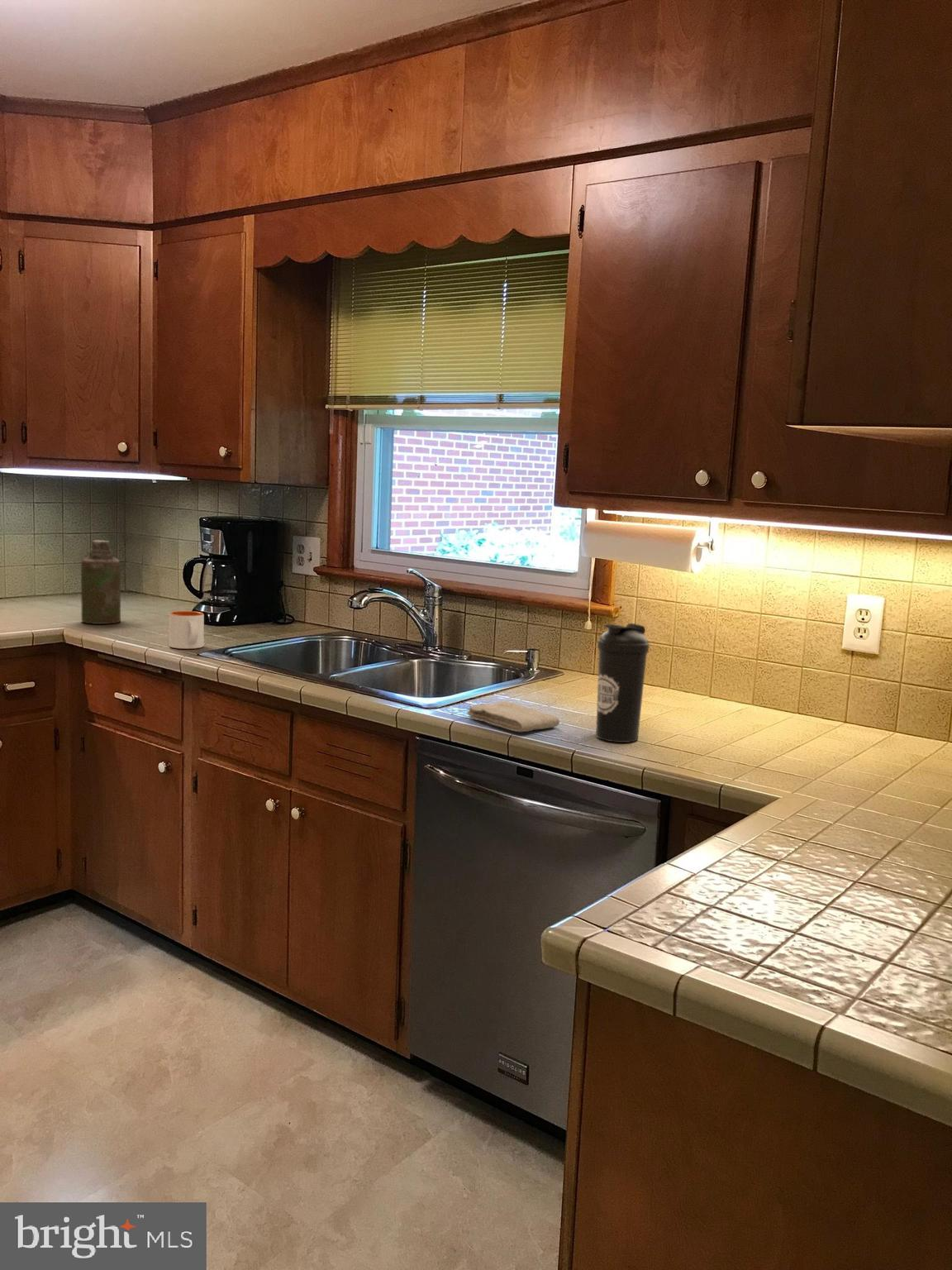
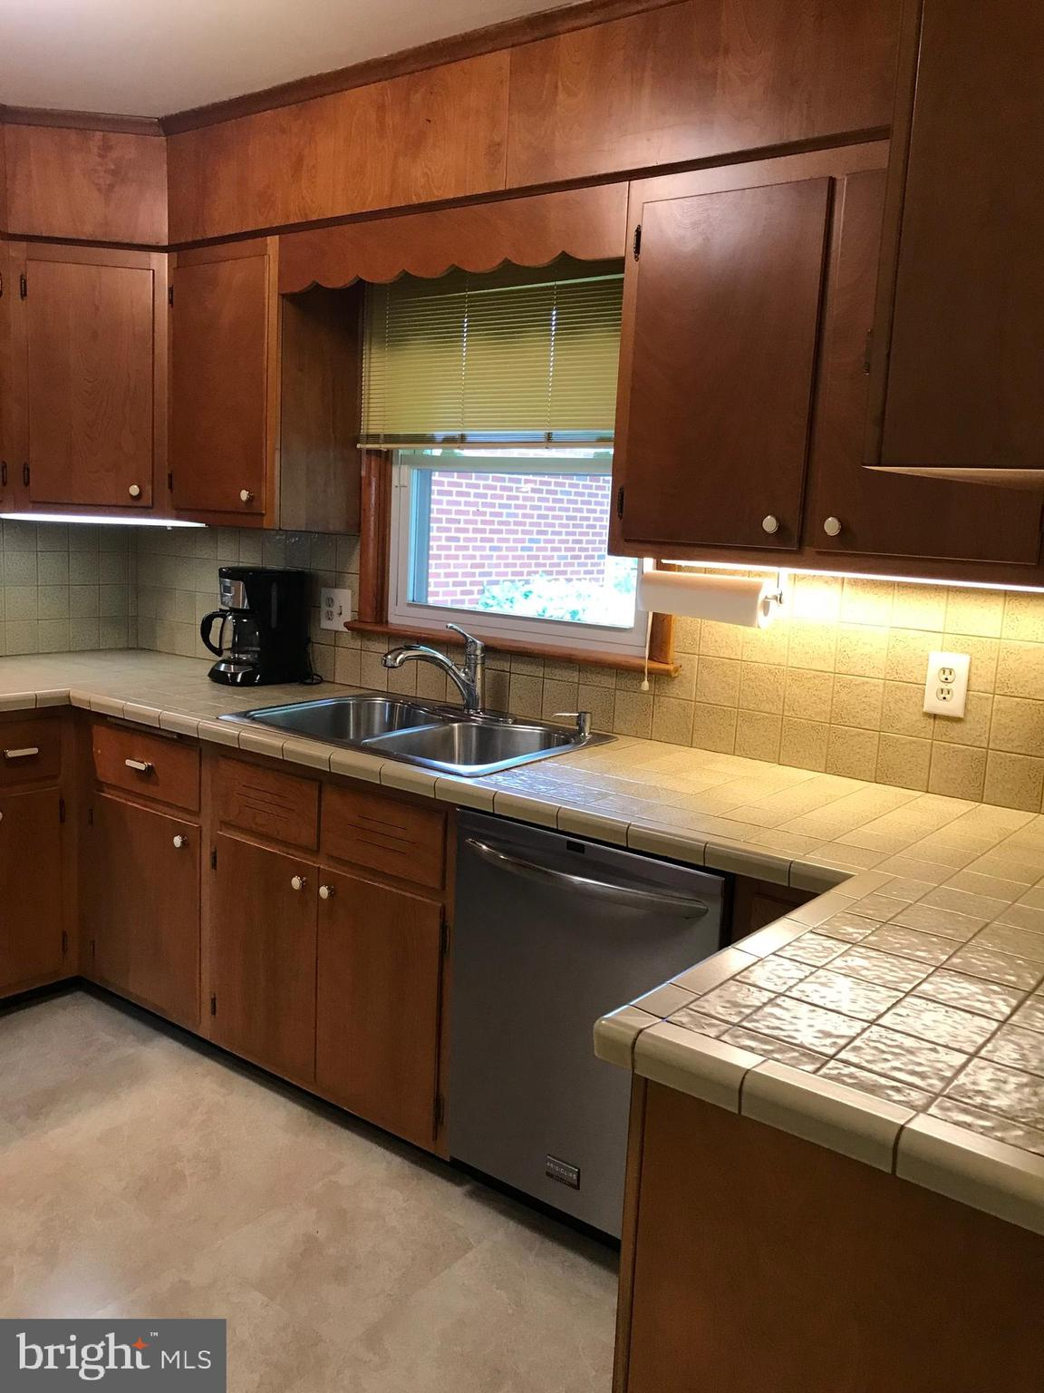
- mug [169,610,205,650]
- washcloth [466,700,560,733]
- canister [80,540,121,625]
- water bottle [595,623,650,743]
